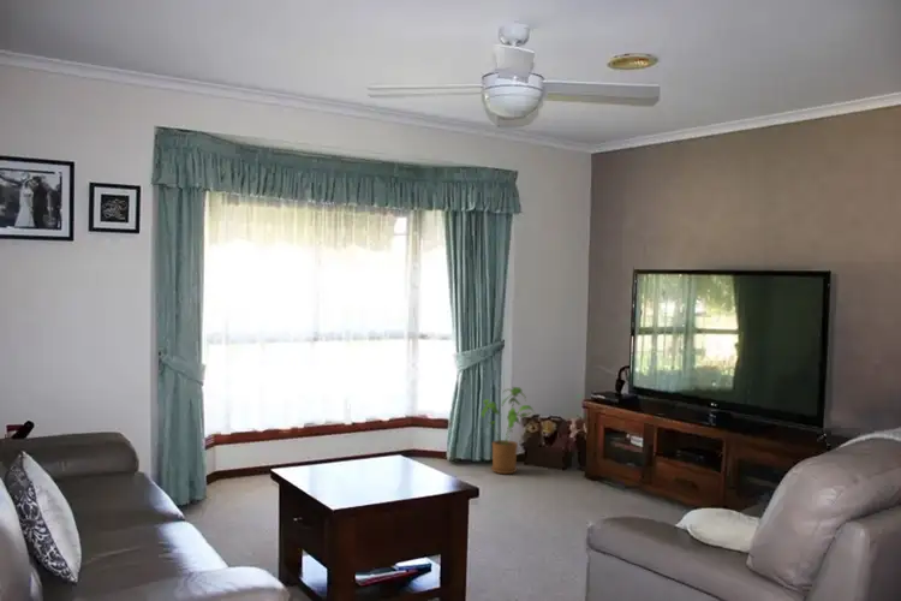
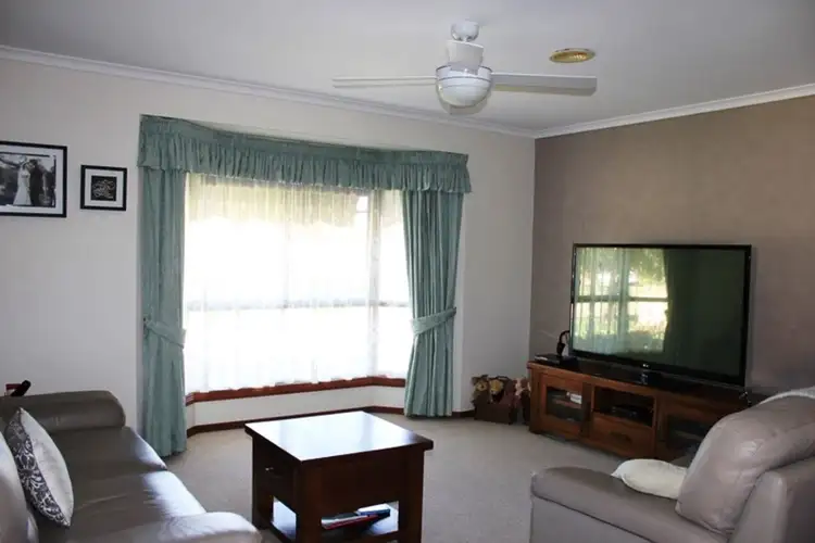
- house plant [481,386,536,475]
